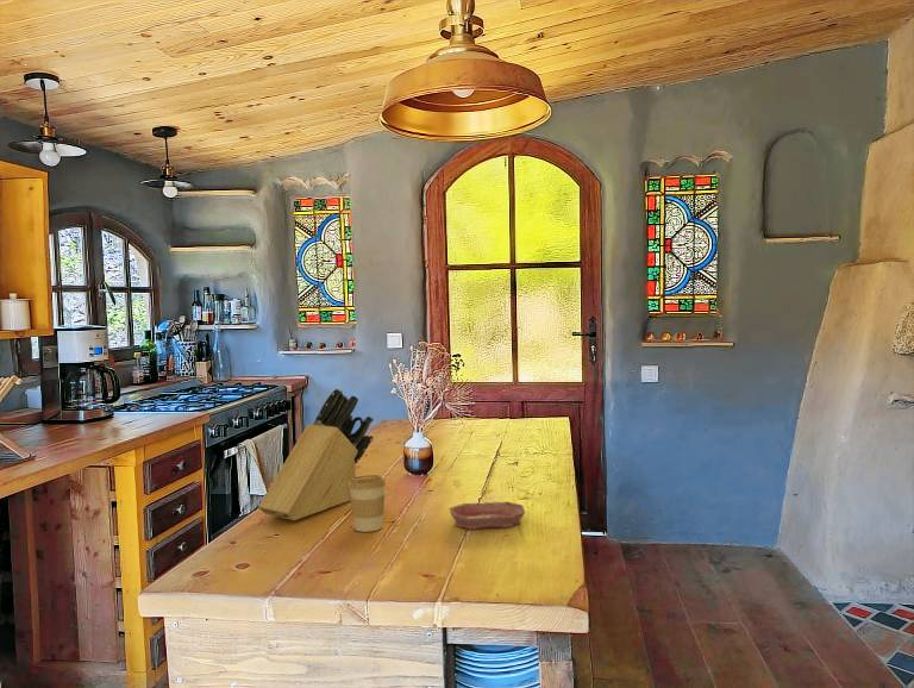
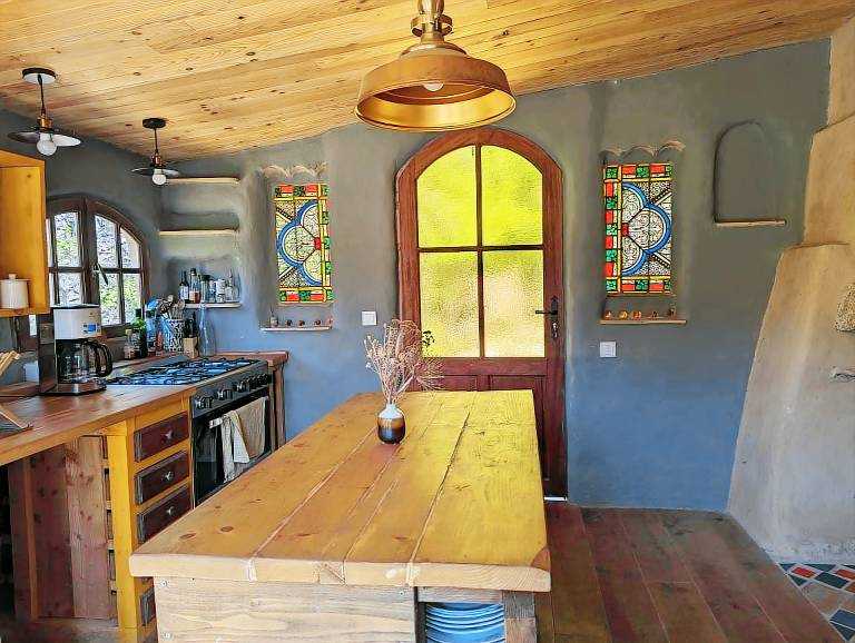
- coffee cup [348,474,387,533]
- knife block [257,387,375,521]
- bowl [449,500,526,531]
